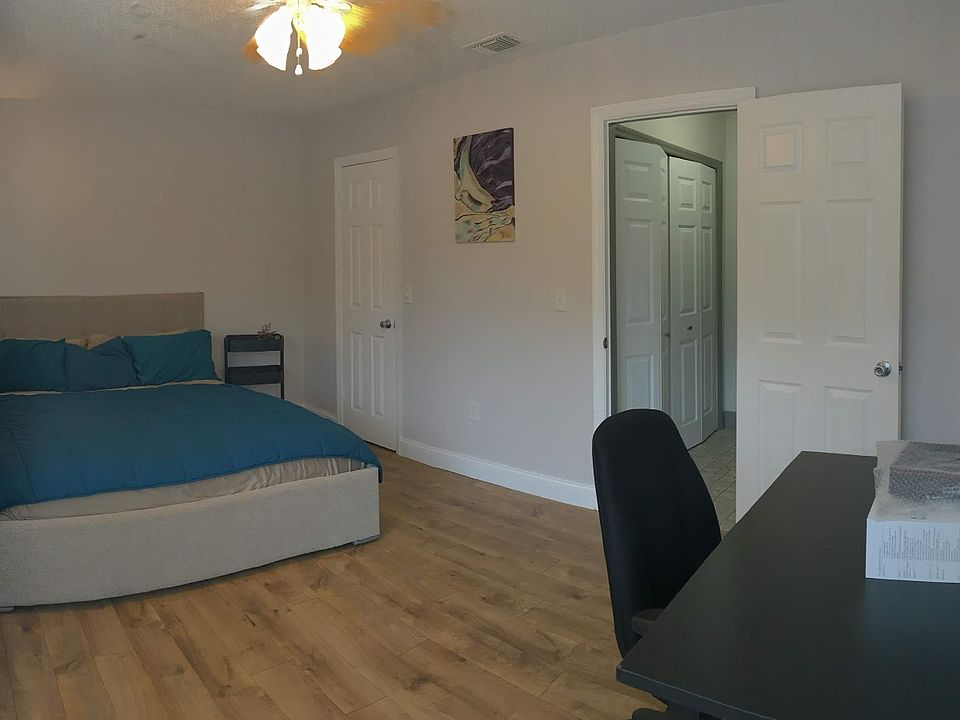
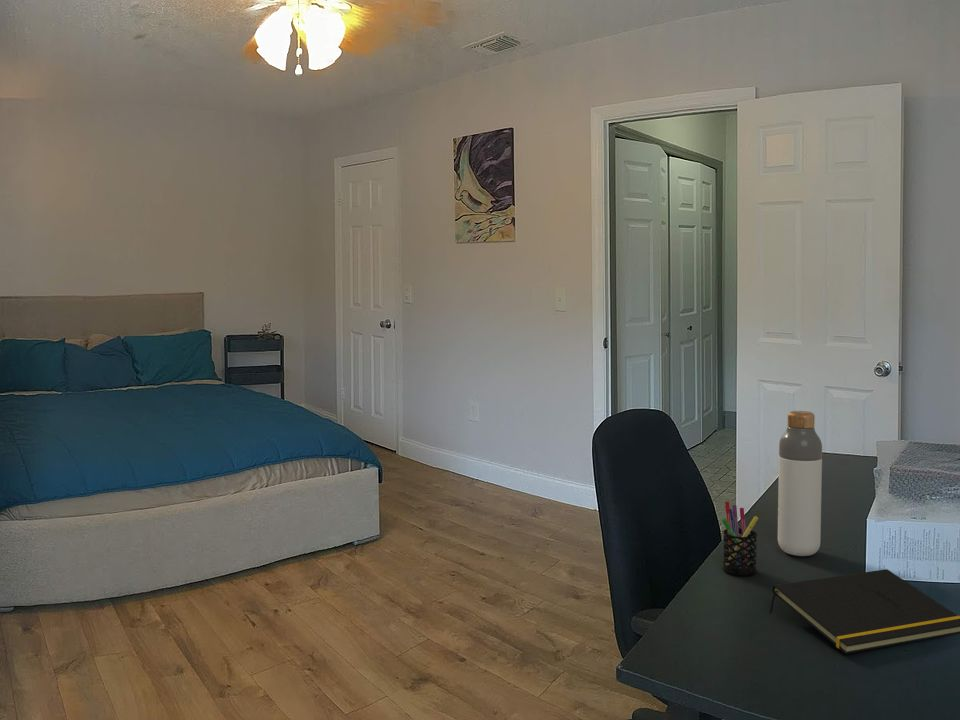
+ notepad [768,568,960,655]
+ pen holder [721,500,759,577]
+ bottle [777,410,823,557]
